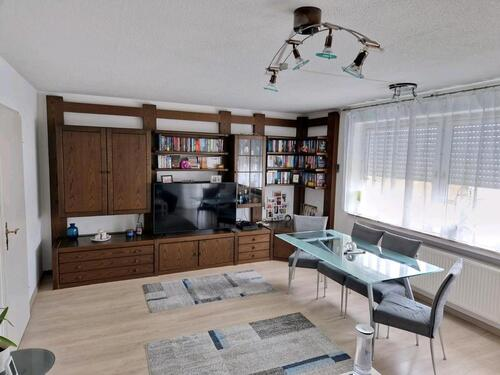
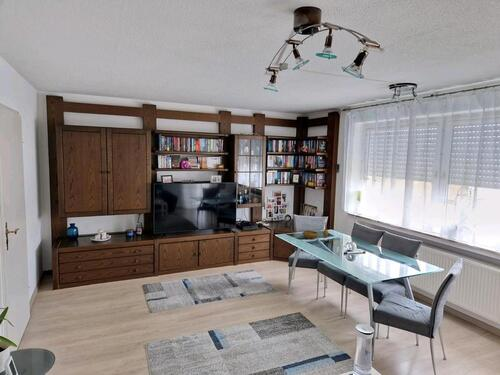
+ decorative bowl [302,222,329,240]
